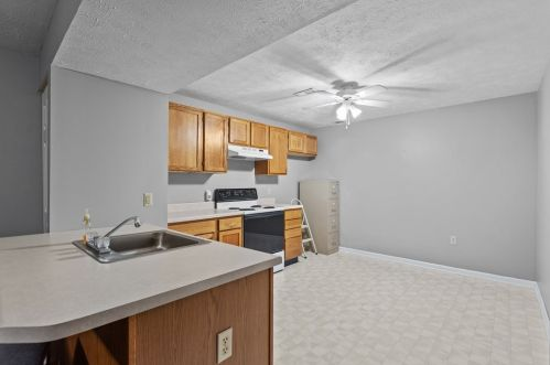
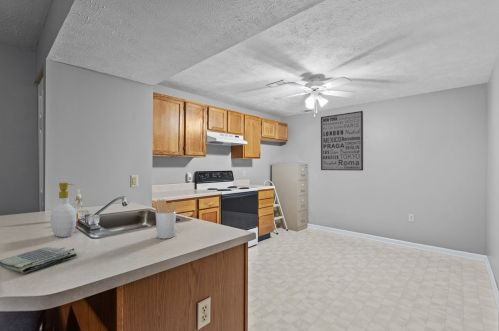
+ dish towel [0,245,78,274]
+ utensil holder [150,198,179,240]
+ soap bottle [50,182,77,238]
+ wall art [320,110,364,172]
